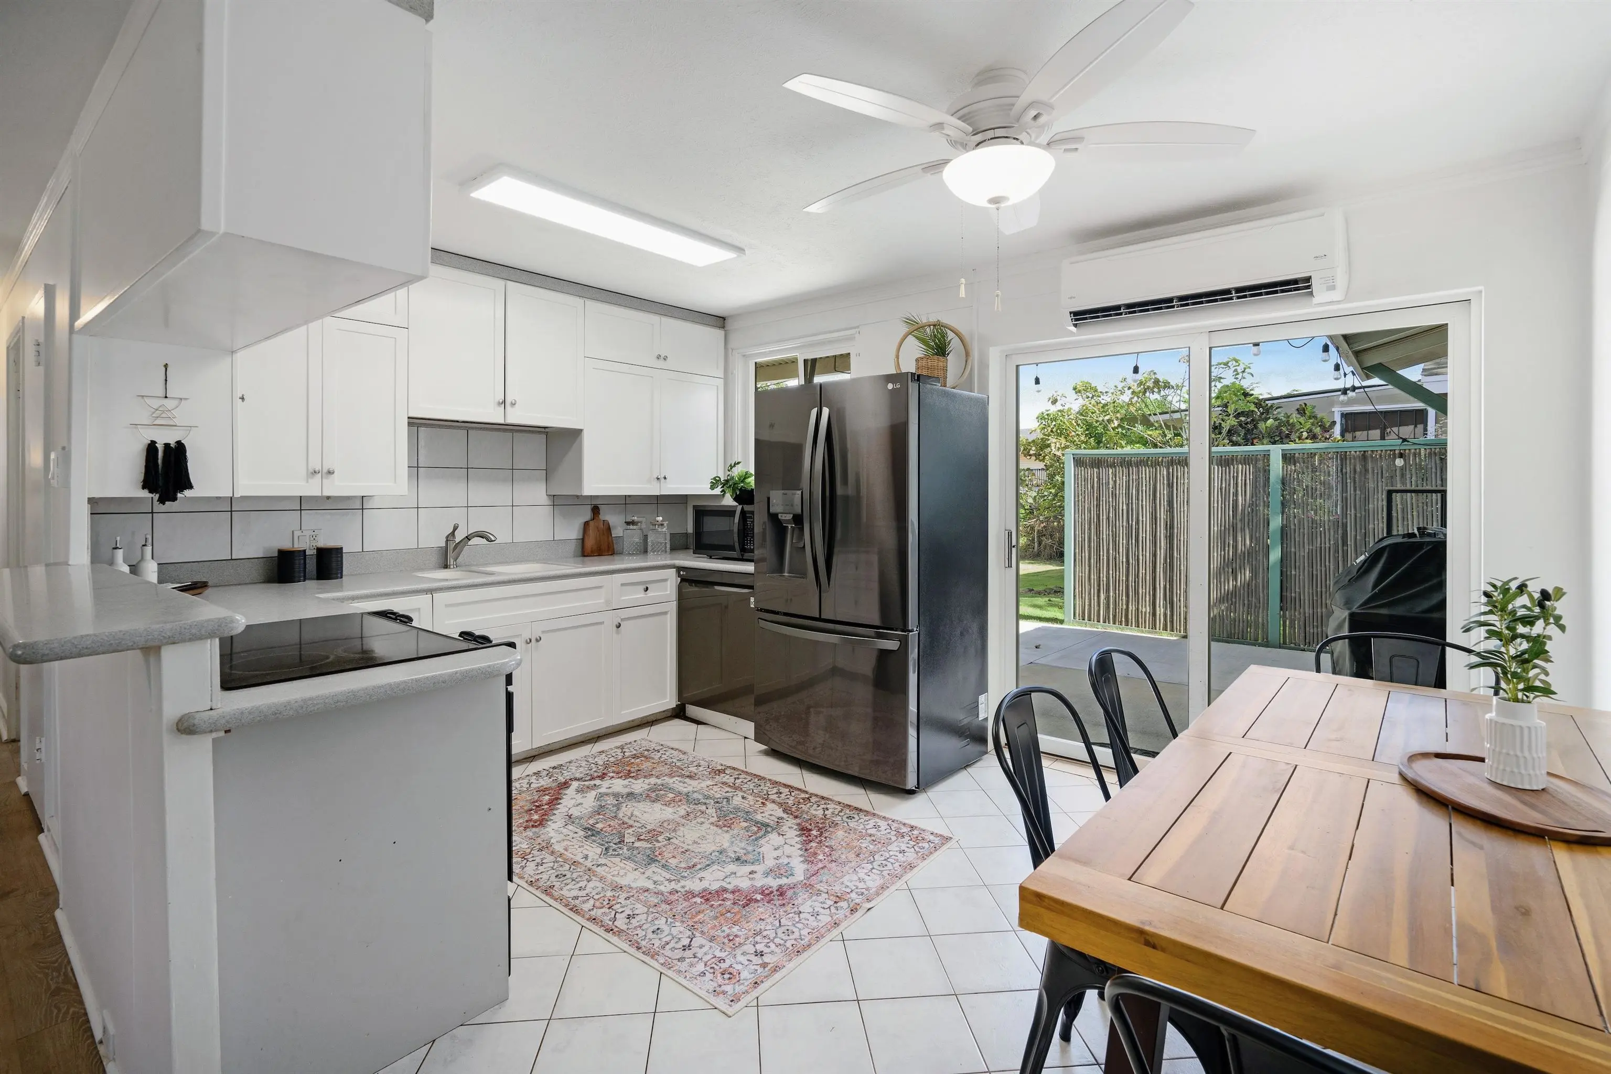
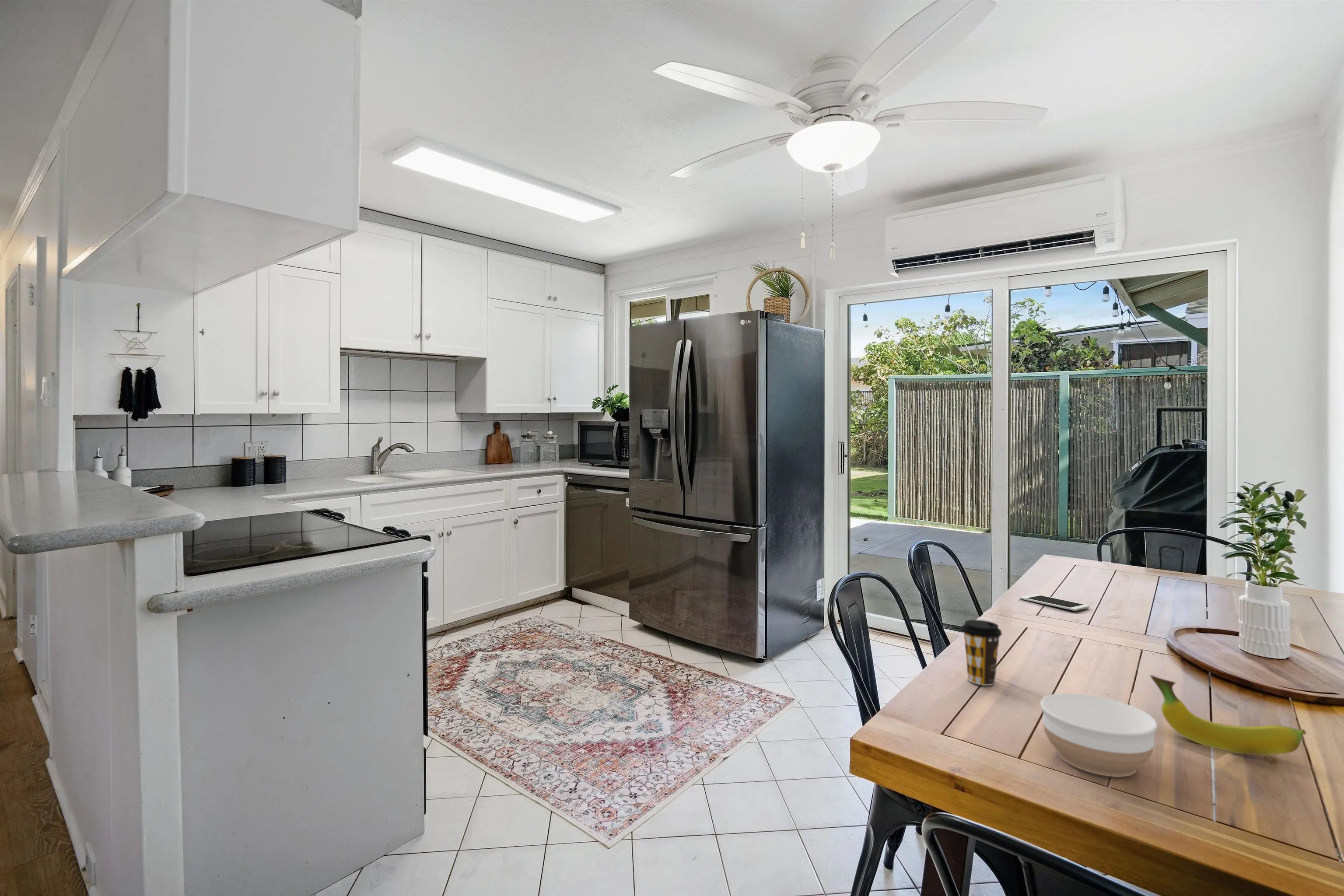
+ coffee cup [961,620,1002,686]
+ cell phone [1019,594,1090,611]
+ fruit [1150,675,1307,755]
+ bowl [1040,693,1158,777]
